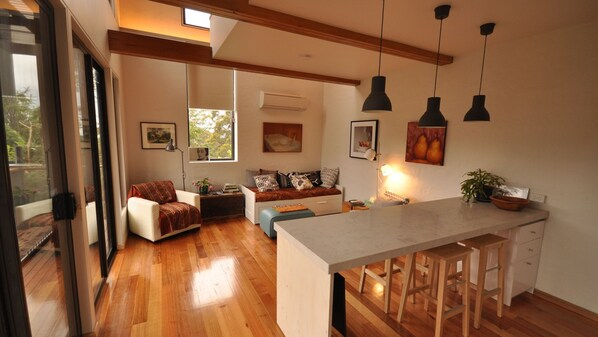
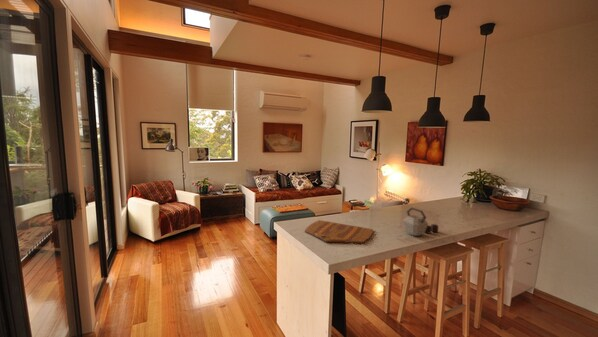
+ cutting board [304,219,374,244]
+ kettle [402,207,440,237]
